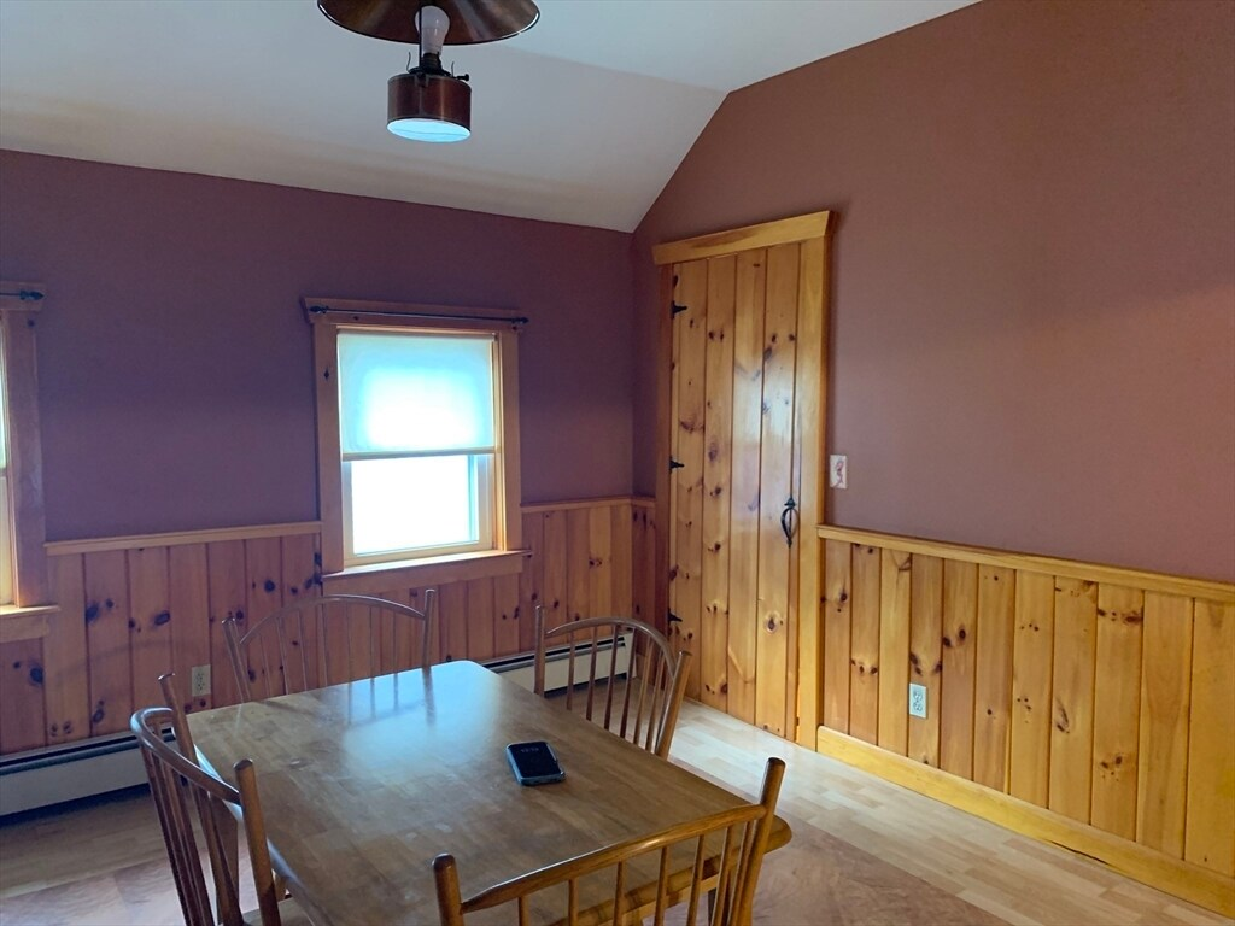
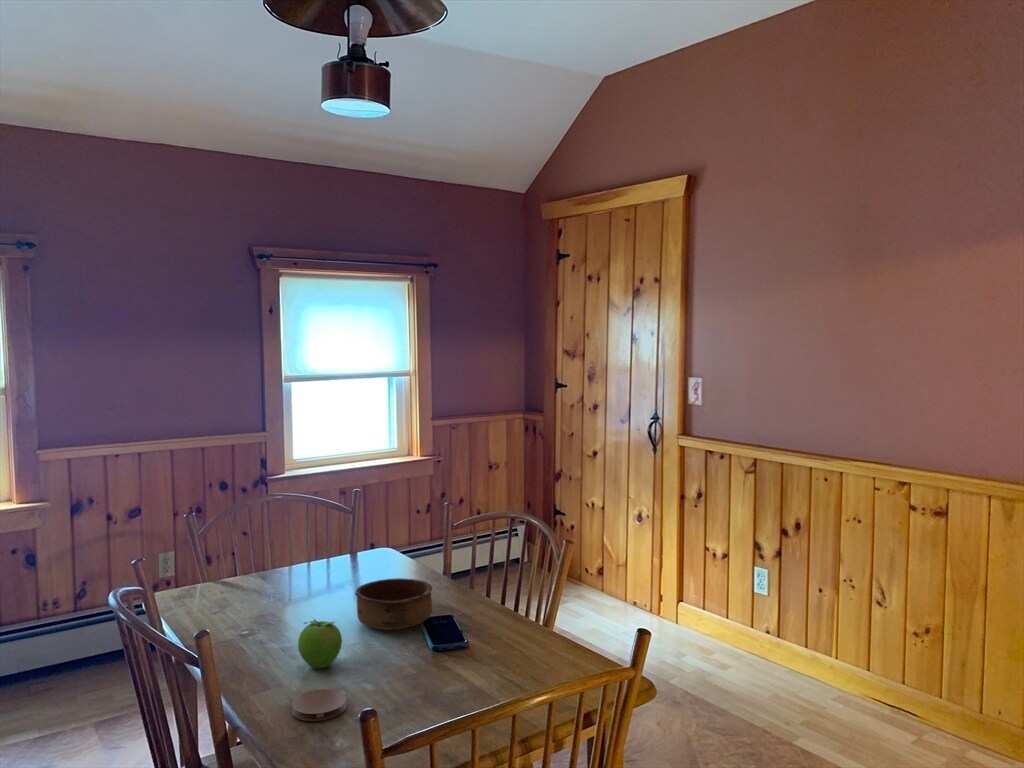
+ fruit [297,618,343,669]
+ coaster [291,688,348,722]
+ bowl [354,577,433,630]
